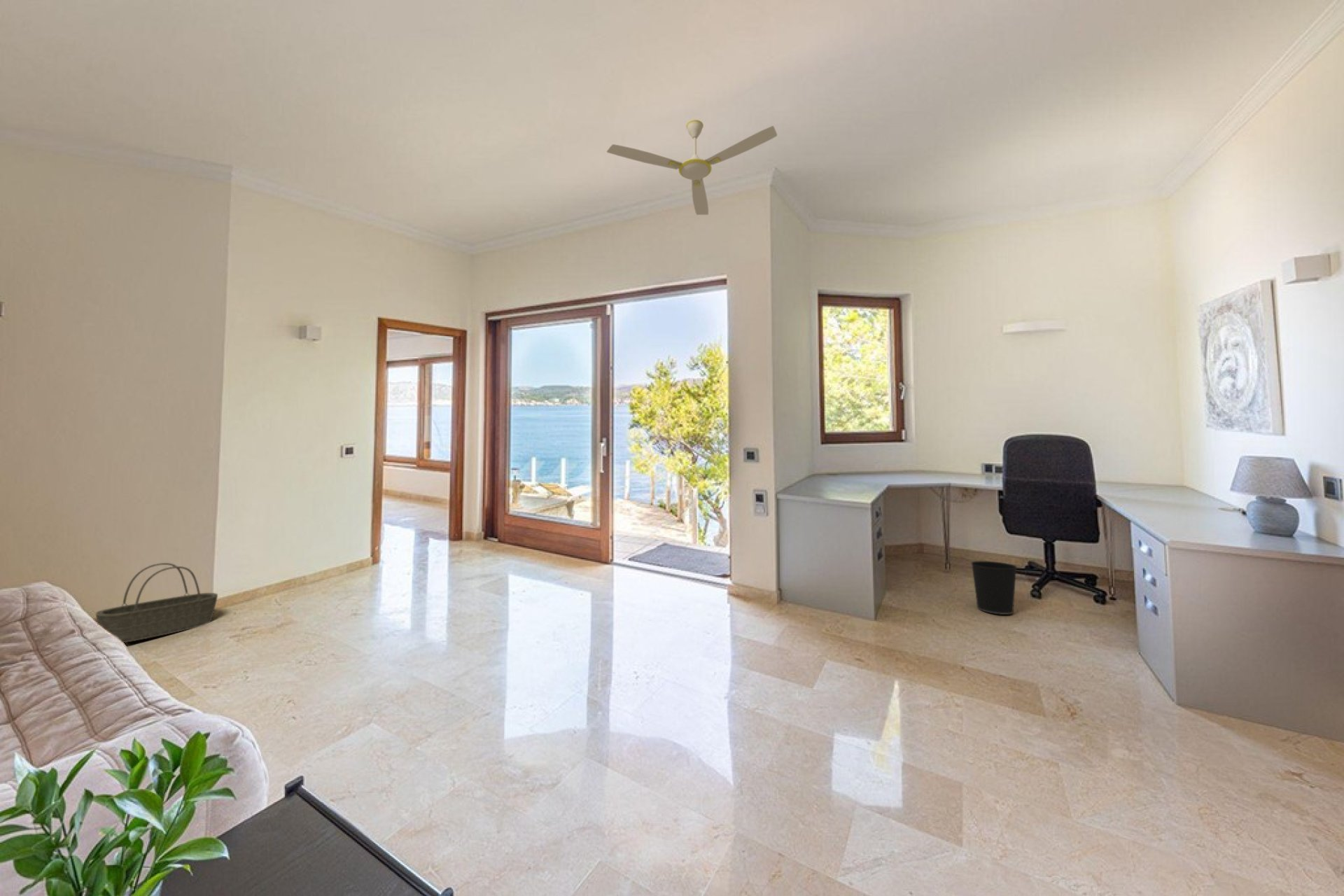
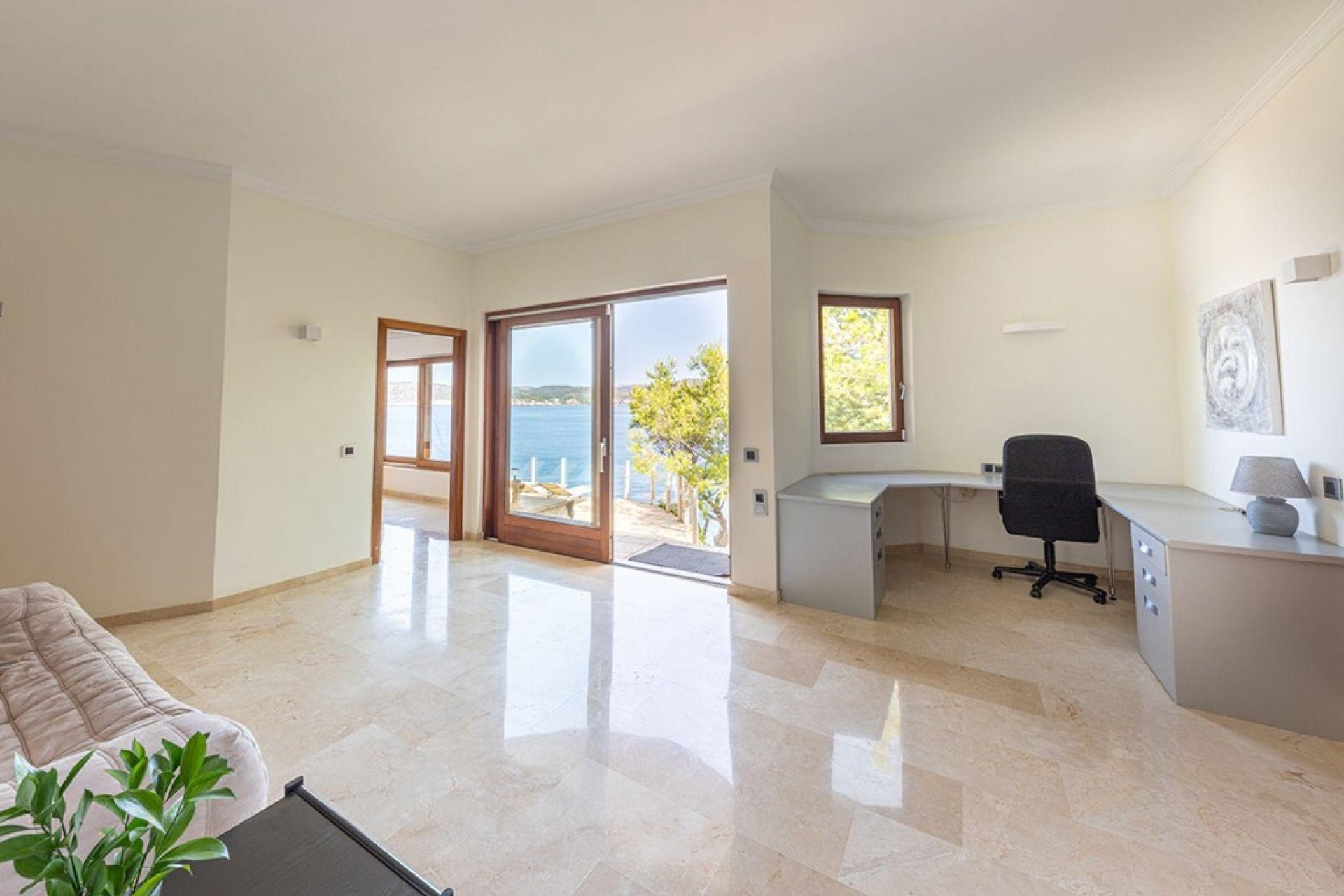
- ceiling fan [606,119,778,216]
- basket [95,562,218,644]
- wastebasket [970,561,1018,615]
